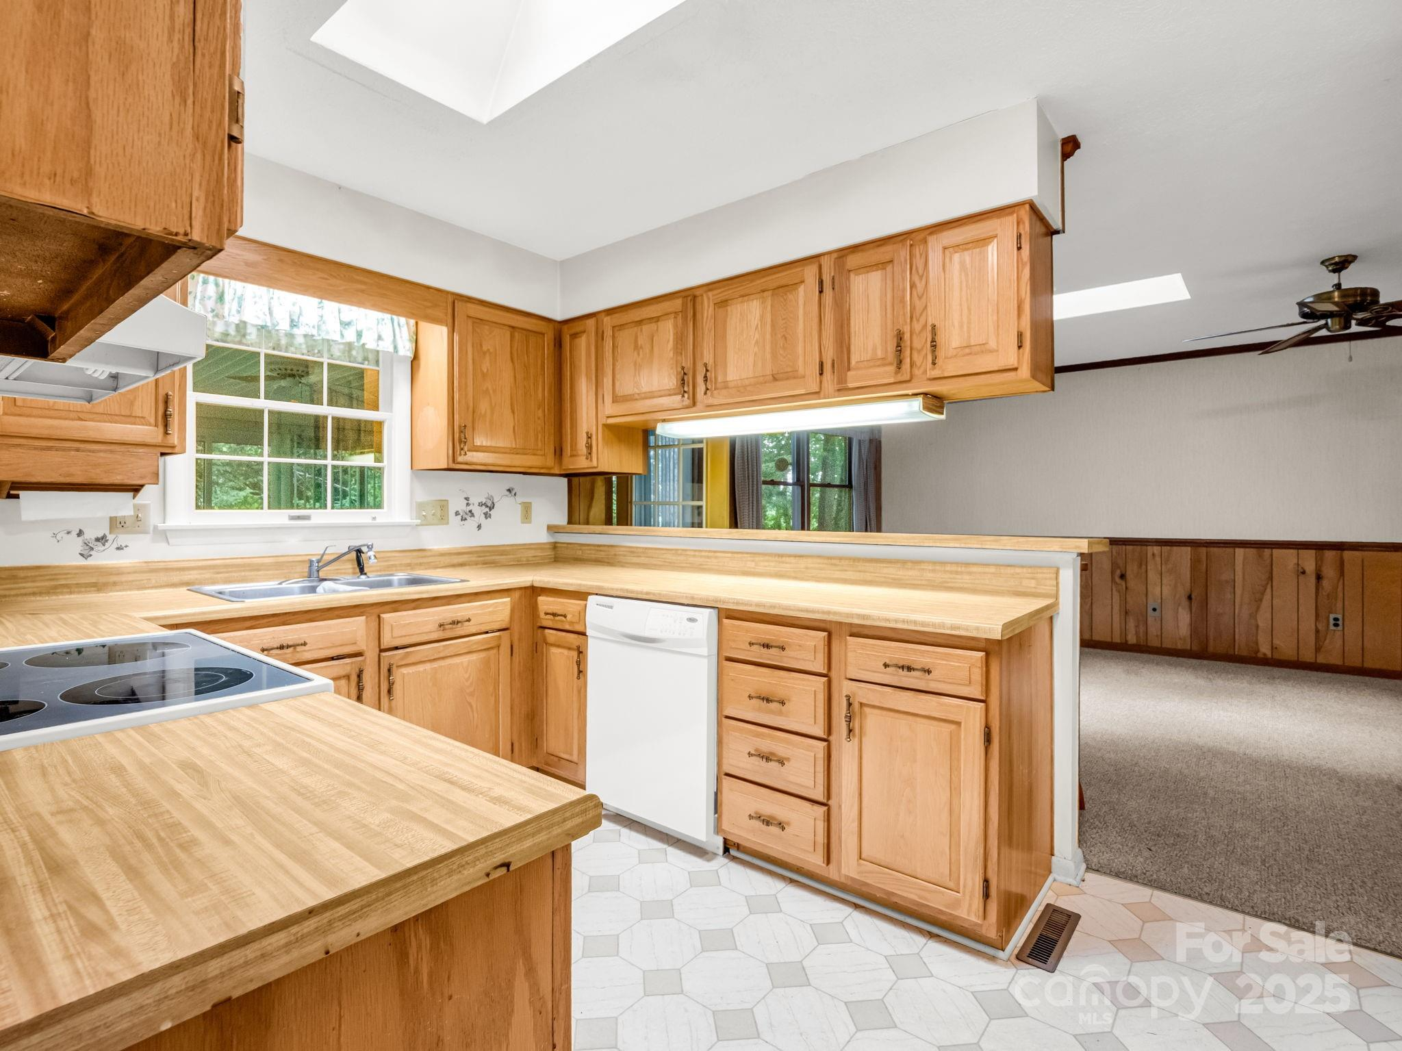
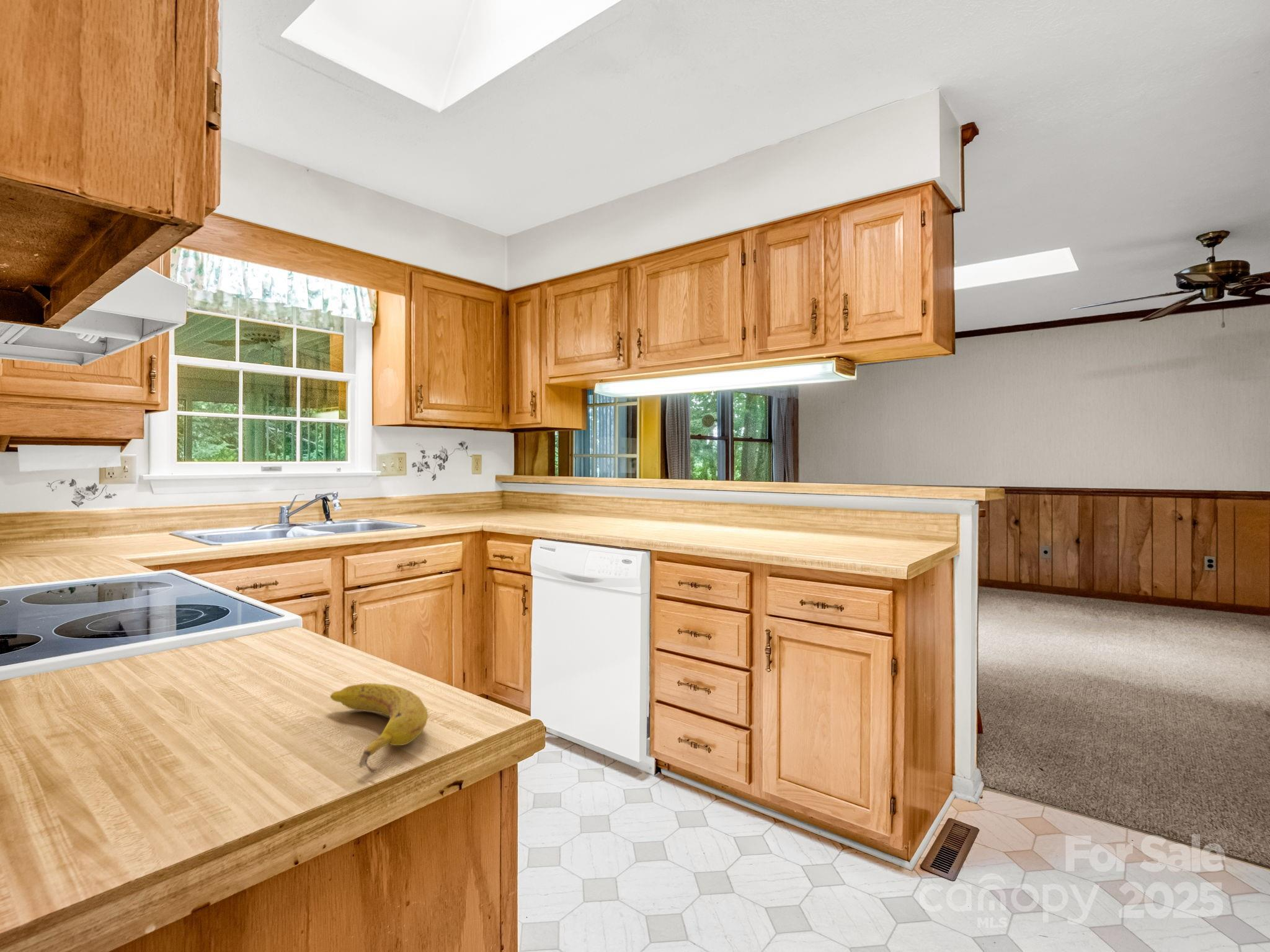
+ fruit [329,683,429,774]
